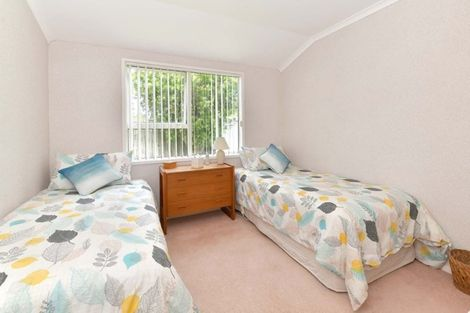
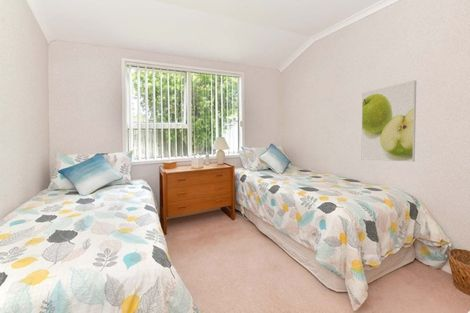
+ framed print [360,79,417,162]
